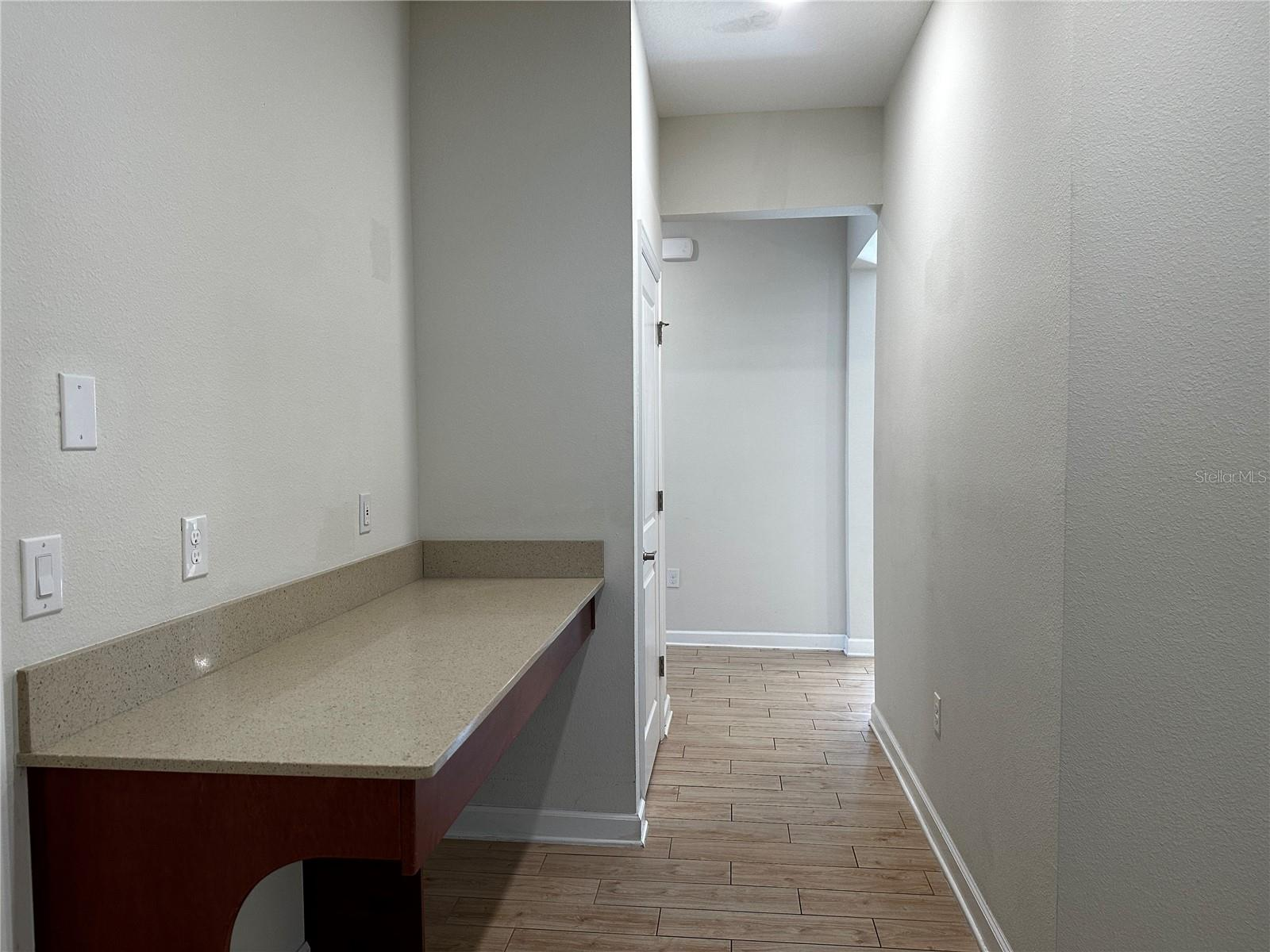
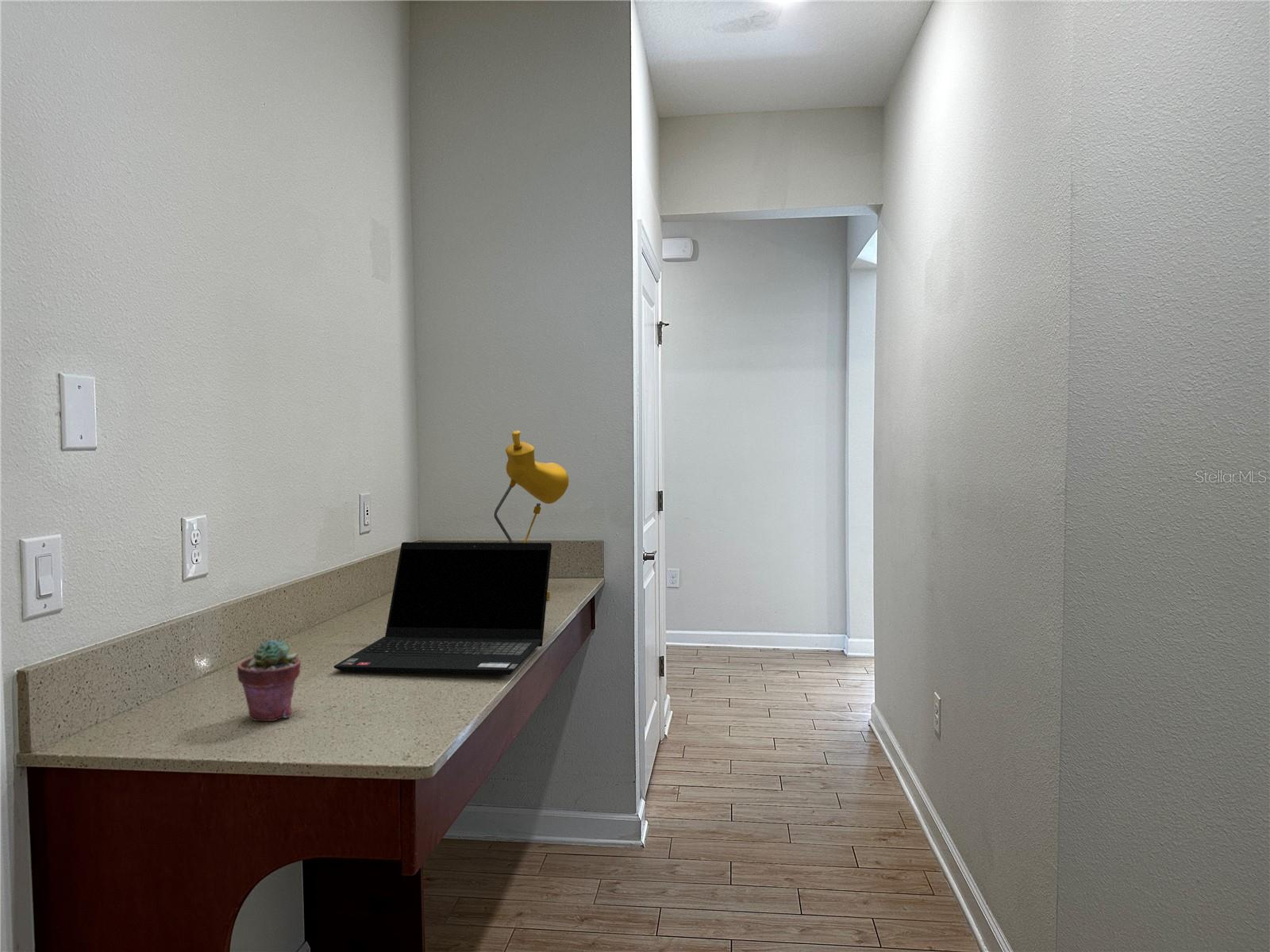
+ potted succulent [237,638,302,722]
+ laptop computer [333,541,552,676]
+ desk lamp [493,430,570,600]
